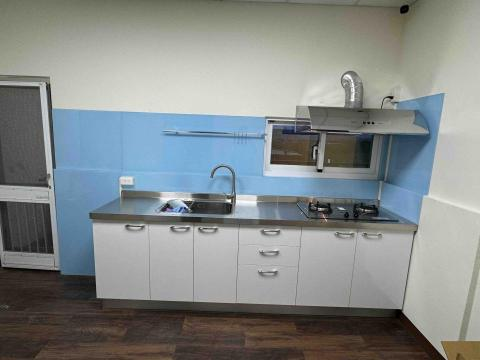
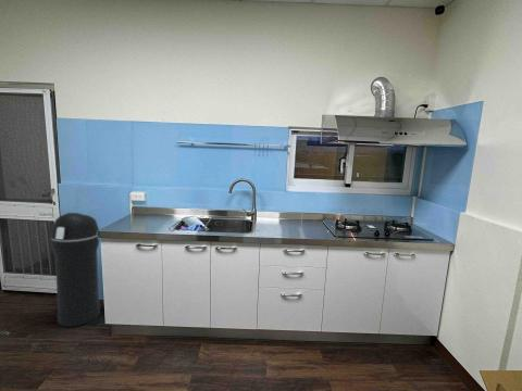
+ trash can [49,212,101,328]
